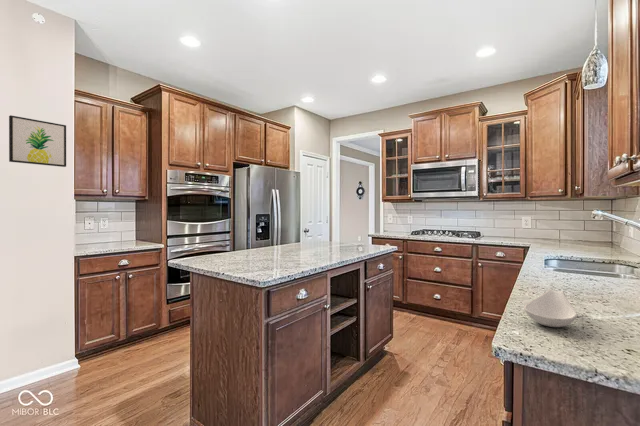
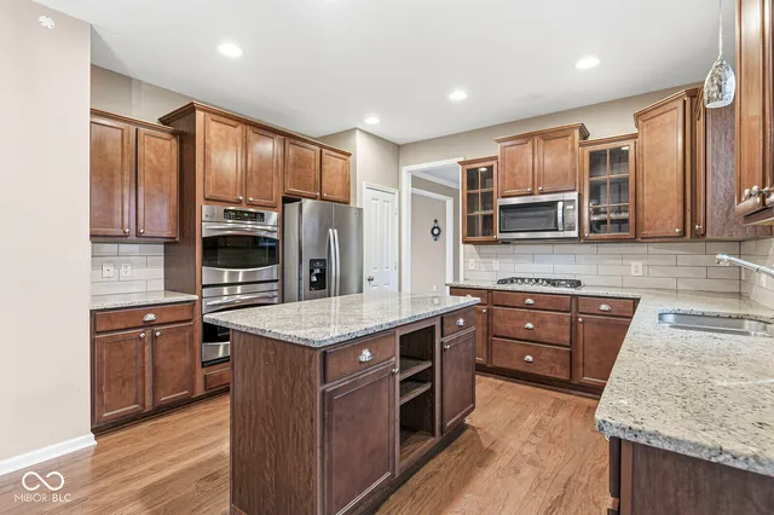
- spoon rest [523,288,578,328]
- wall art [8,114,67,168]
